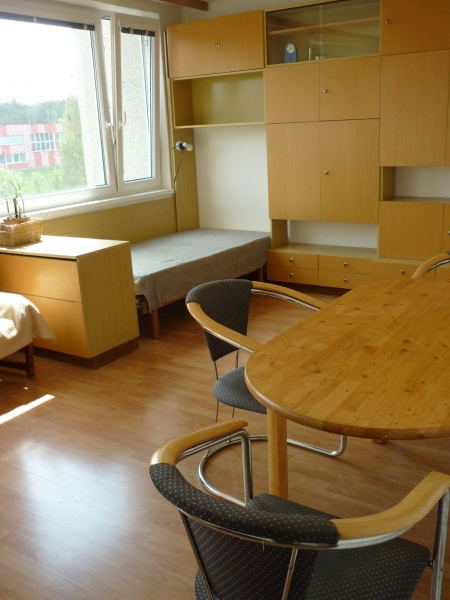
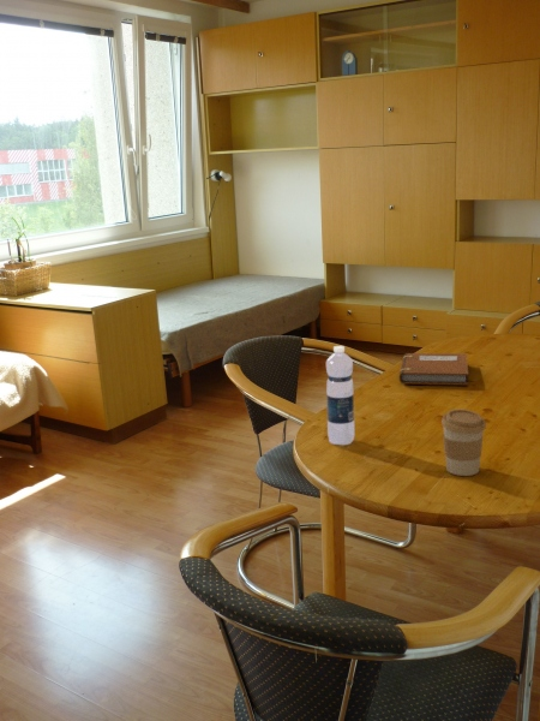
+ water bottle [325,345,355,446]
+ notebook [398,352,469,386]
+ coffee cup [440,409,487,477]
